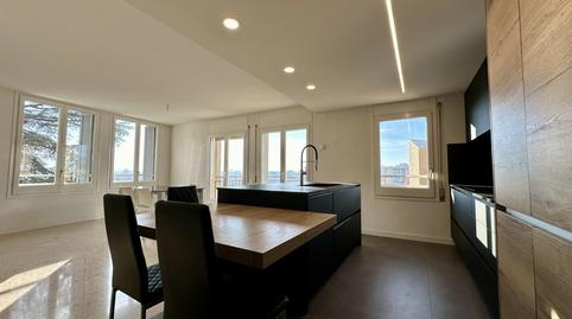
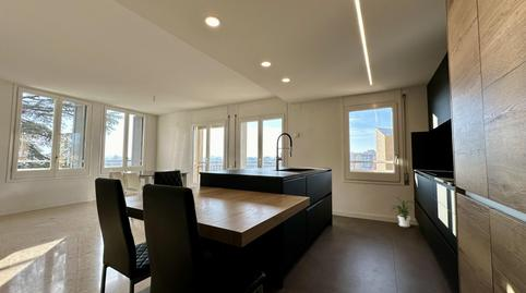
+ house plant [391,195,416,228]
